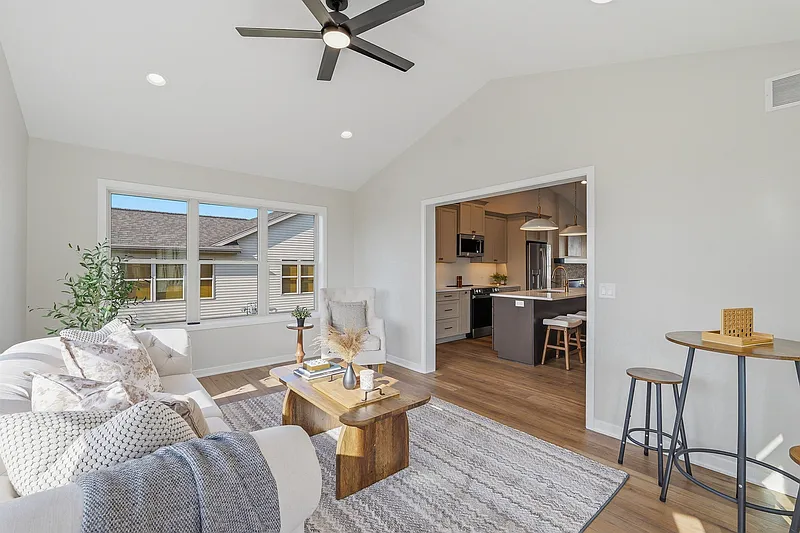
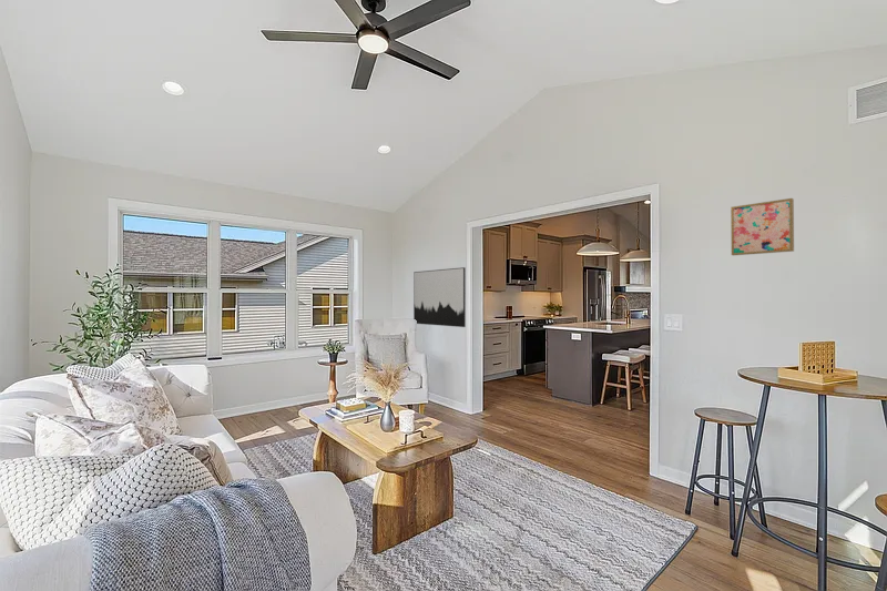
+ wall art [730,197,795,256]
+ wall art [412,266,467,328]
